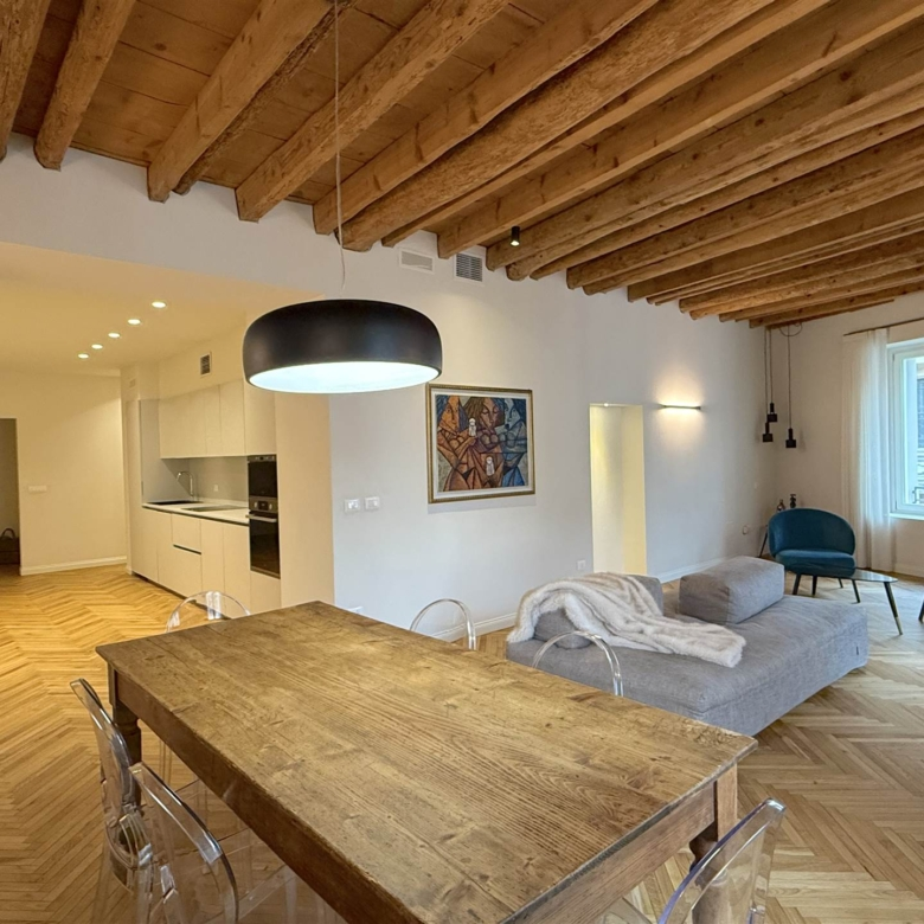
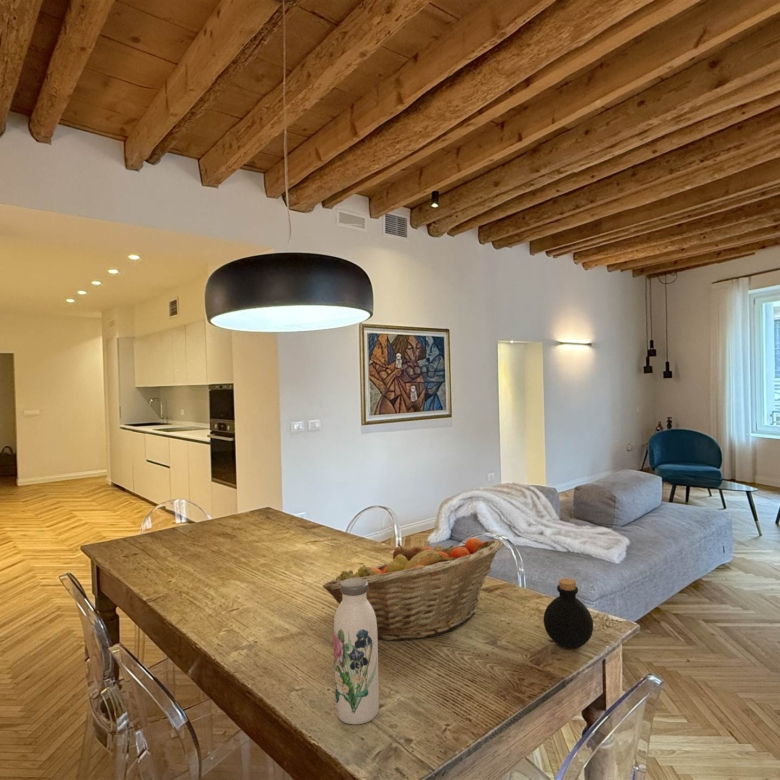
+ water bottle [332,578,380,725]
+ fruit basket [322,537,504,642]
+ bottle [543,577,594,650]
